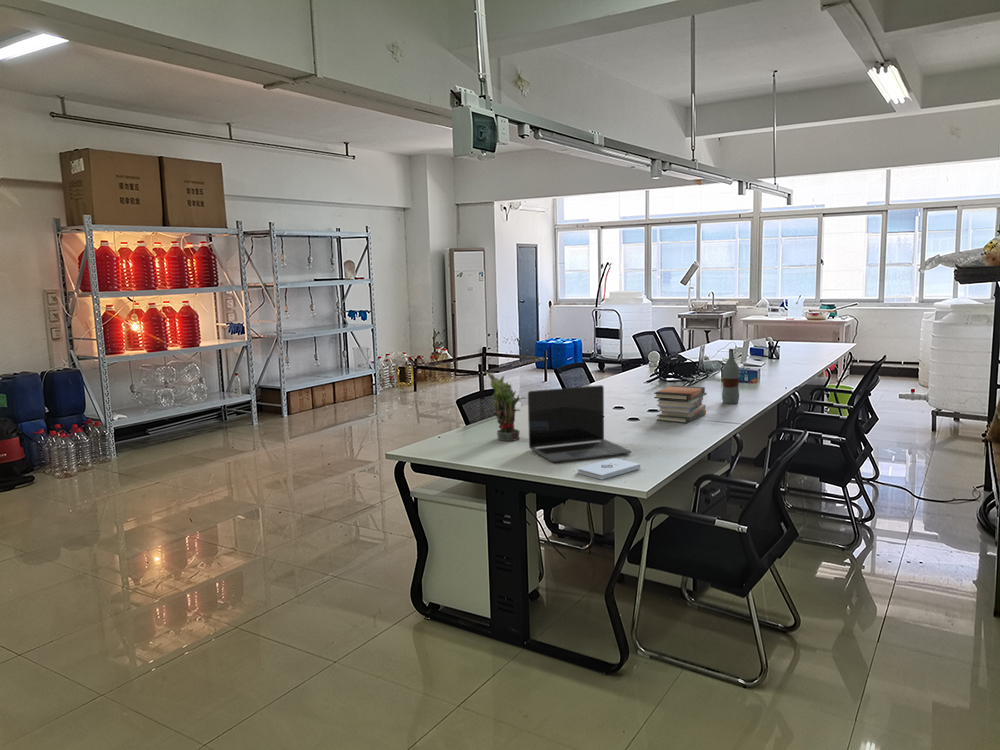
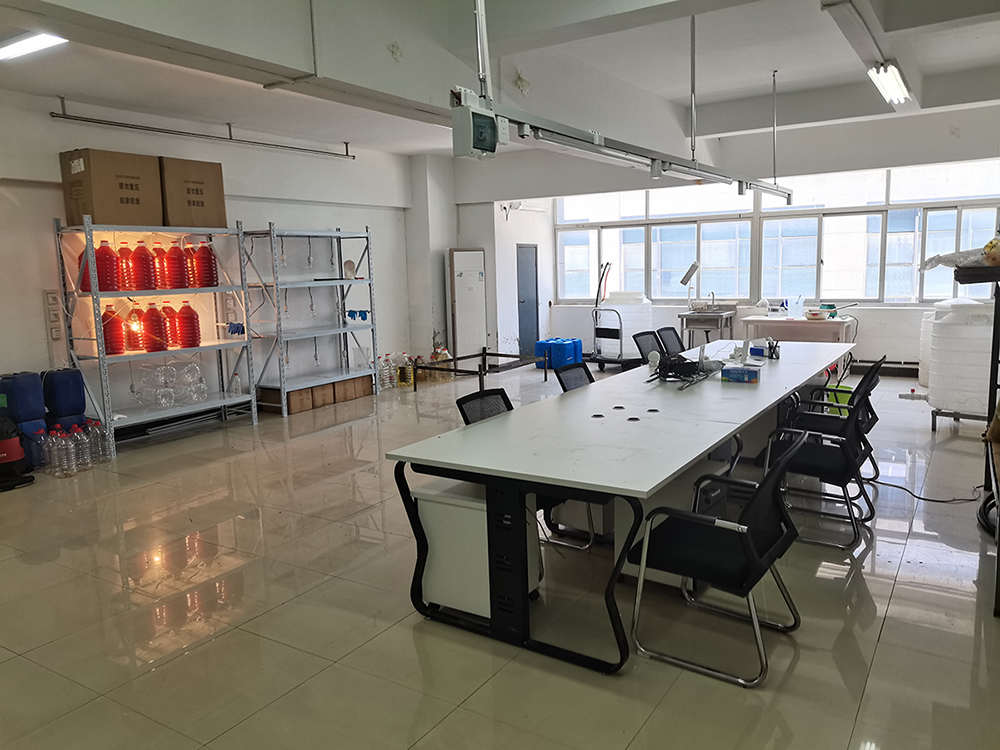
- notepad [577,457,641,481]
- laptop [527,384,632,463]
- book stack [653,384,708,424]
- potted plant [484,371,528,442]
- bottle [721,348,741,405]
